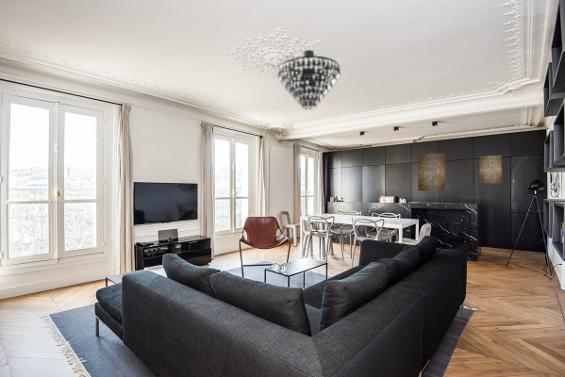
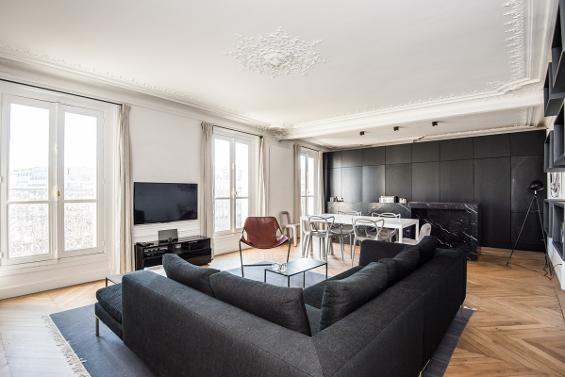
- chandelier [277,49,341,111]
- wall art [417,152,446,192]
- wall art [478,154,503,184]
